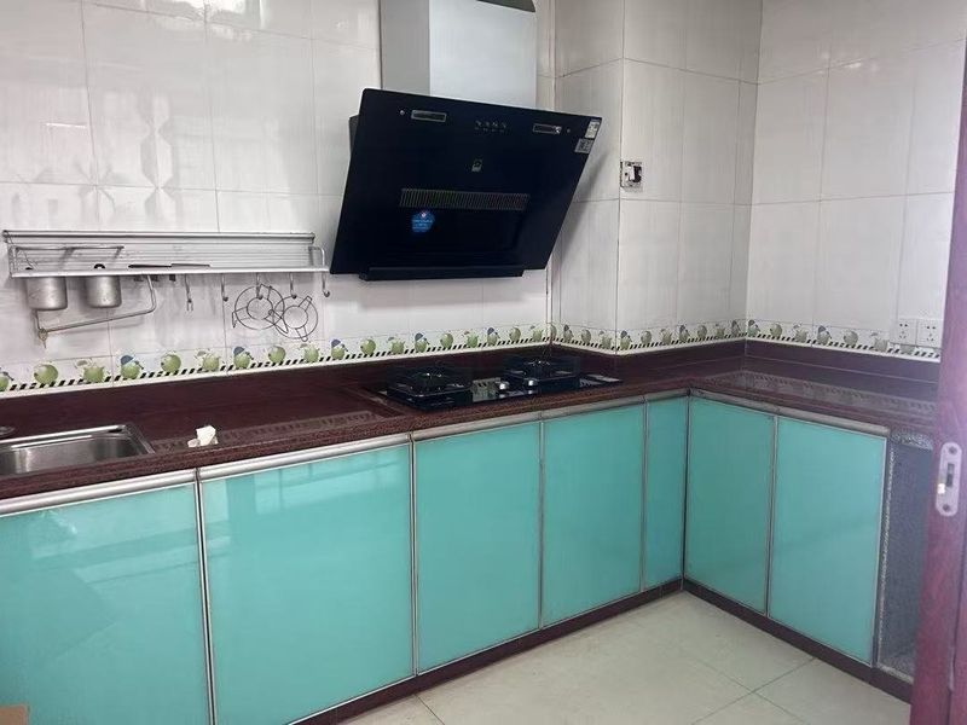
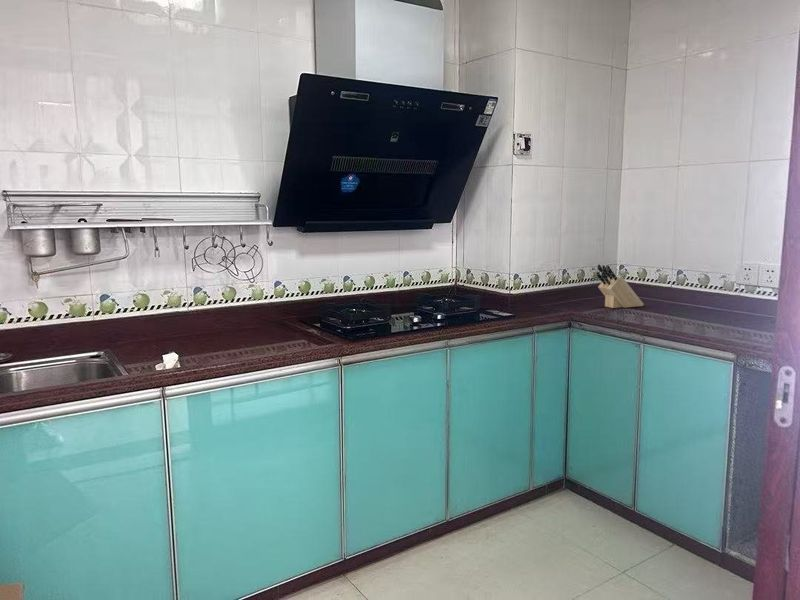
+ knife block [595,263,645,309]
